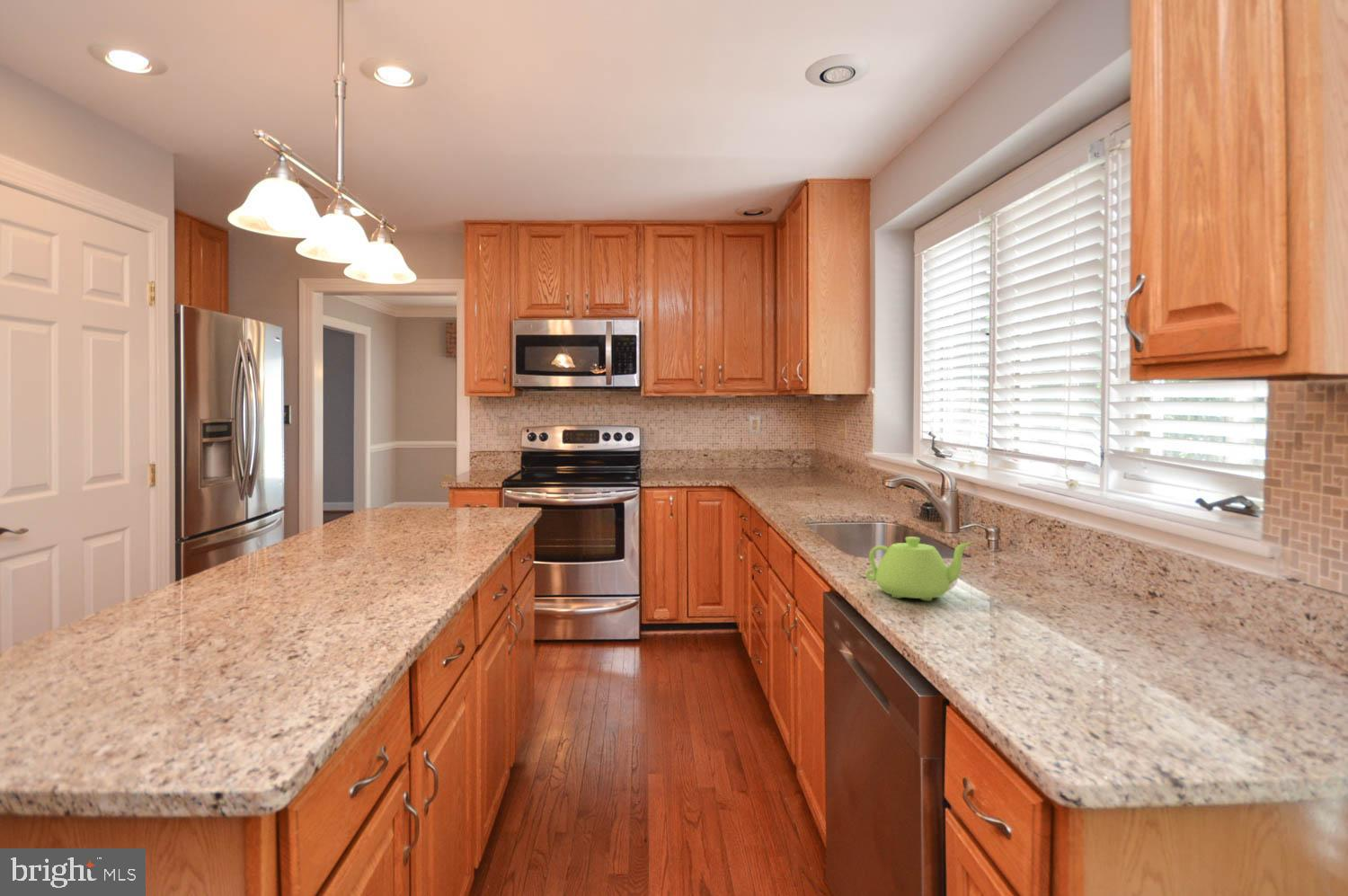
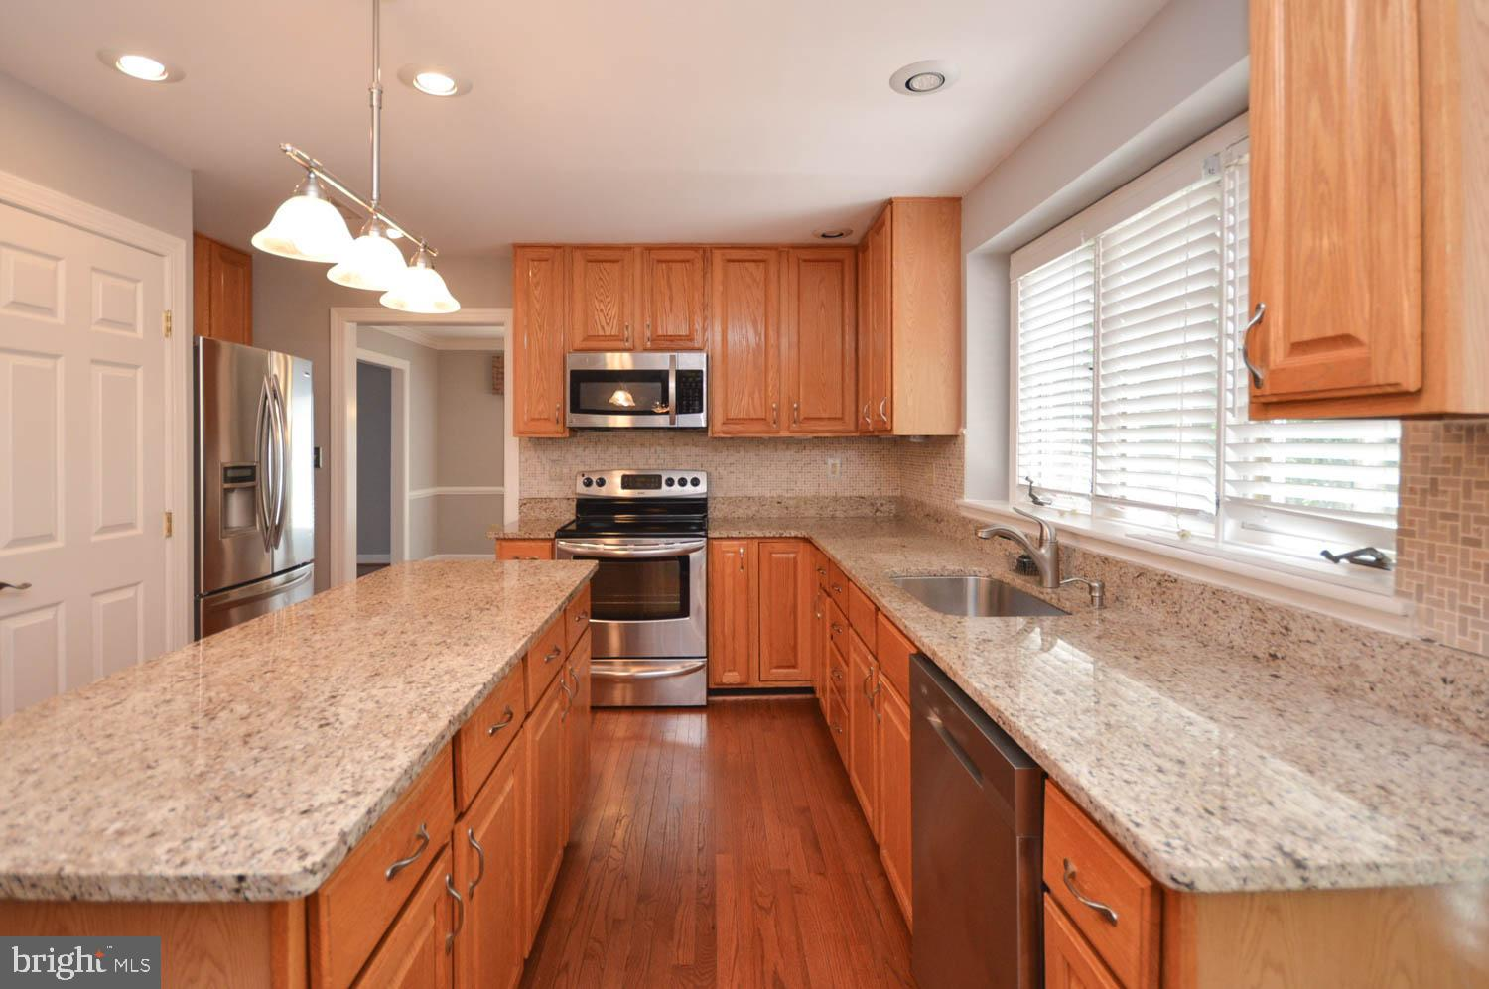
- teapot [865,536,973,602]
